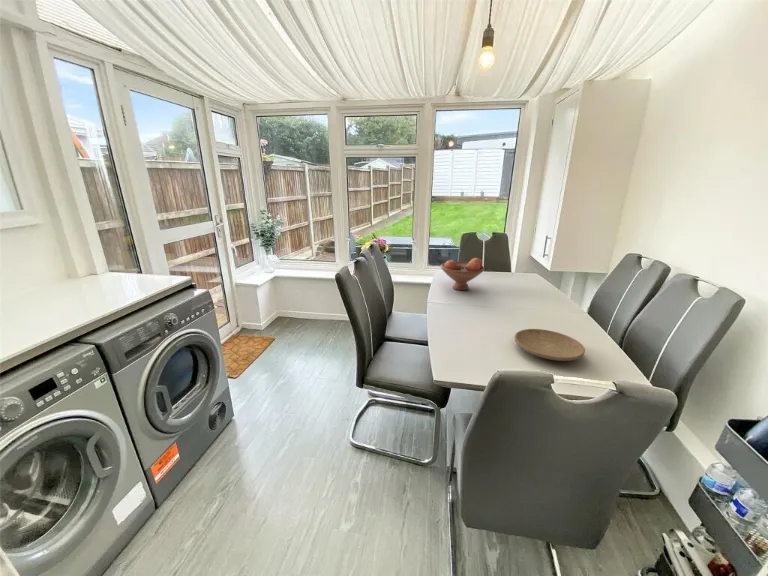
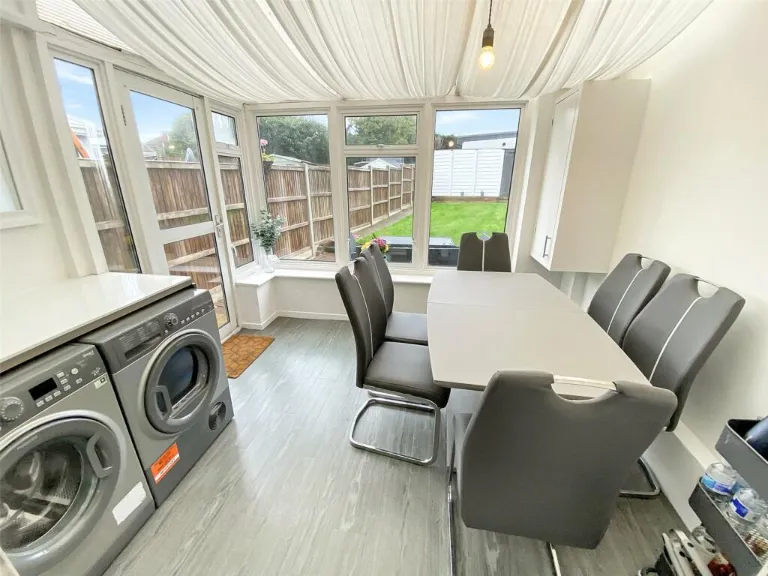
- plate [513,328,586,362]
- fruit bowl [439,257,486,291]
